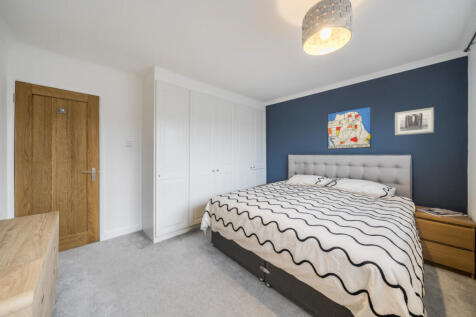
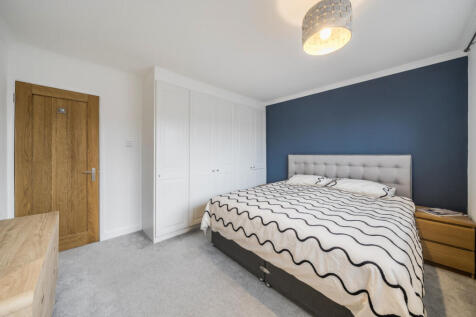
- wall art [394,106,435,136]
- wall art [326,105,372,150]
